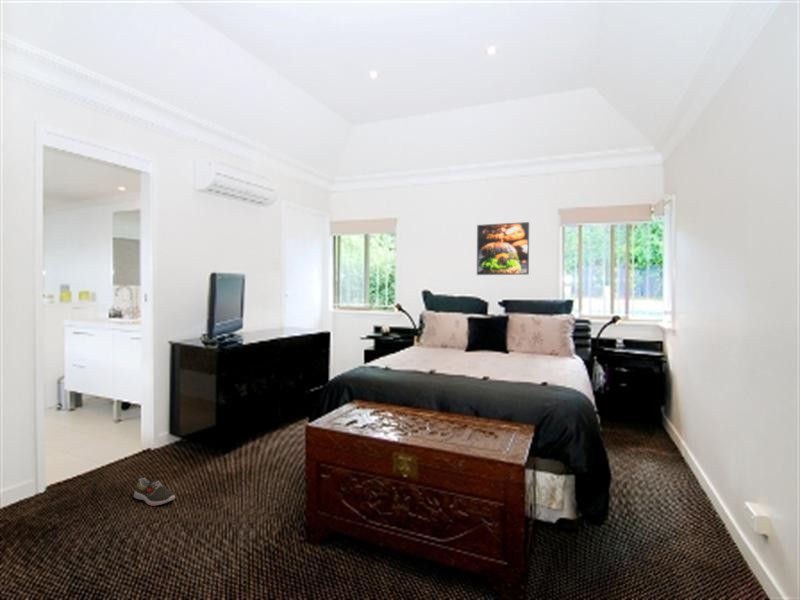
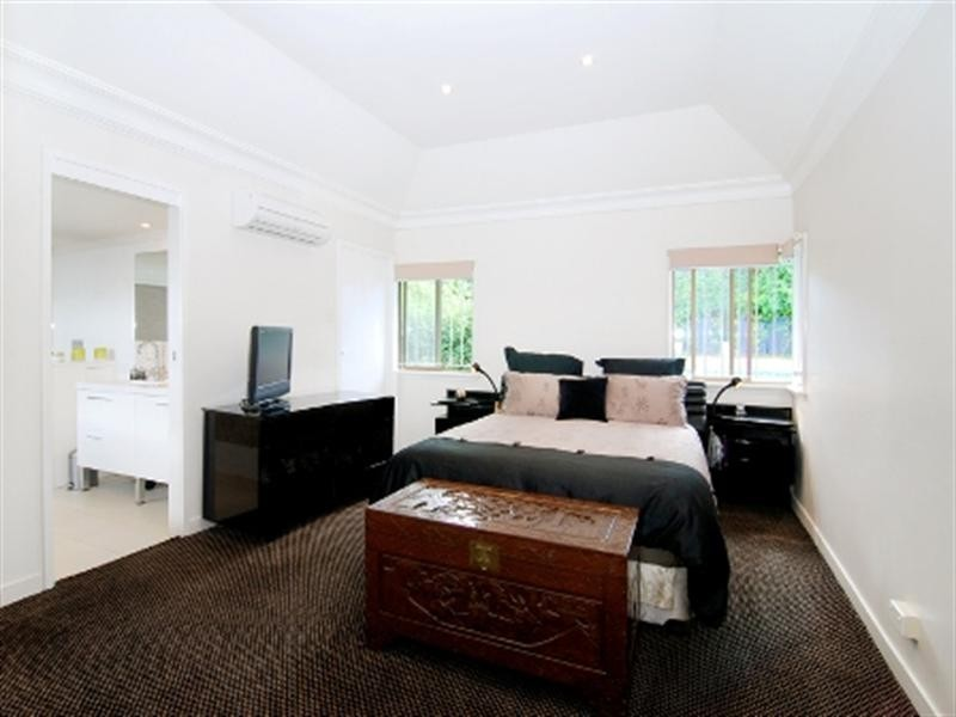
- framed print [476,221,530,276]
- shoe [133,477,176,506]
